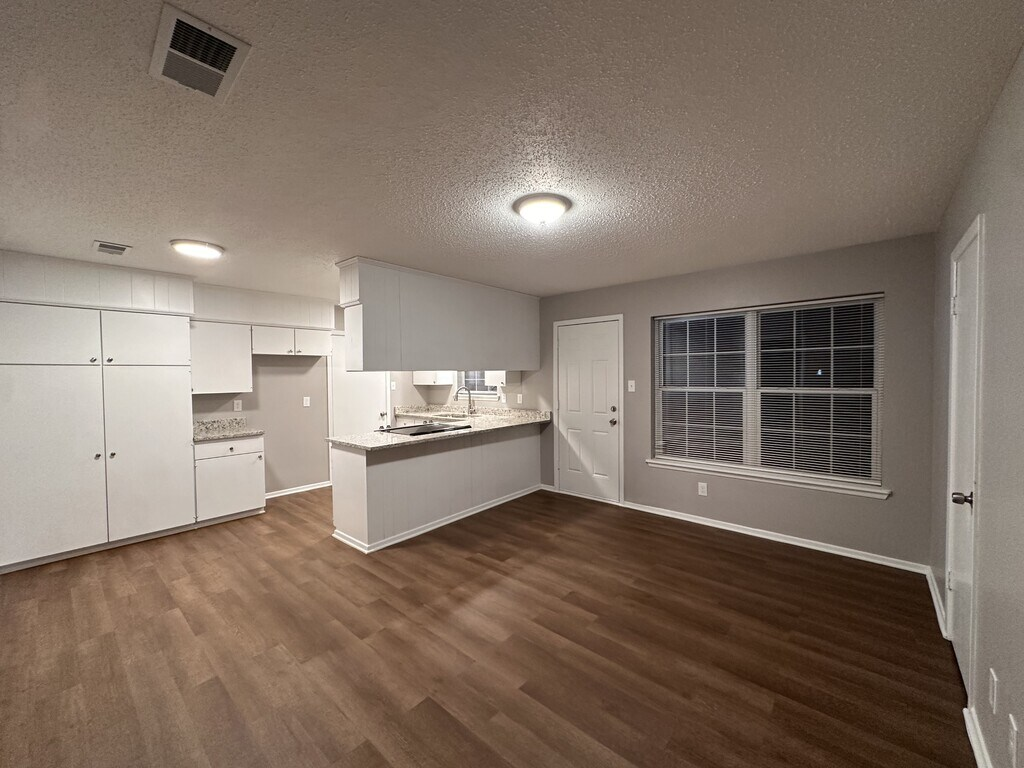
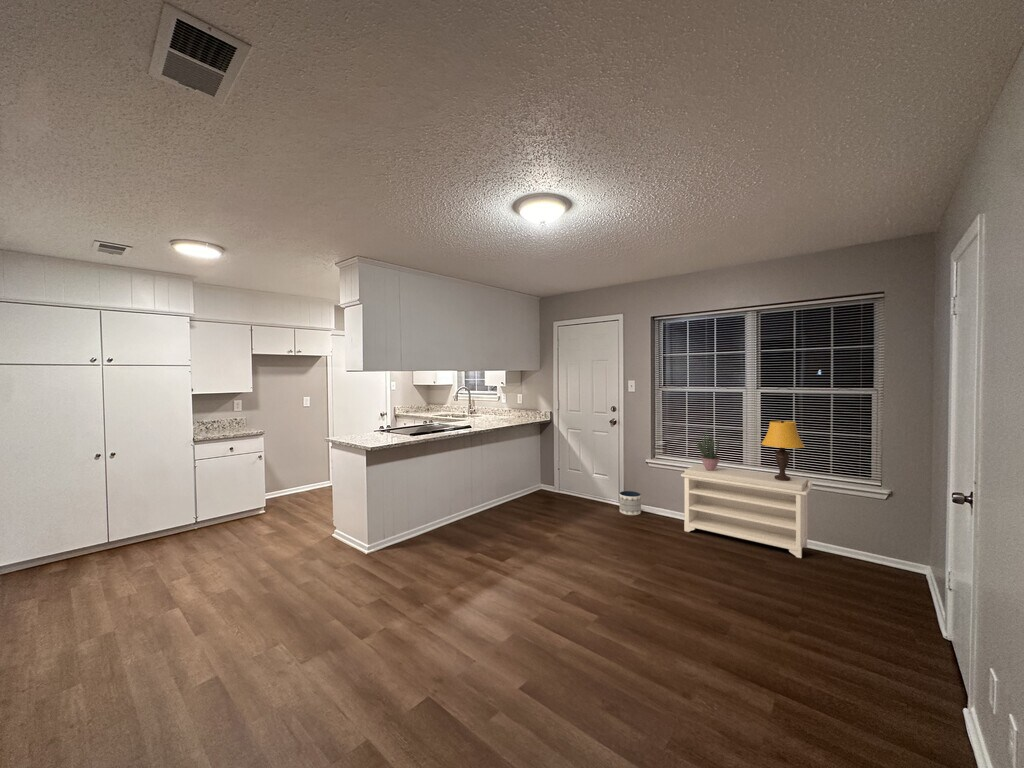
+ bench [680,464,813,559]
+ planter [618,490,642,516]
+ potted plant [695,432,721,471]
+ table lamp [760,420,806,481]
